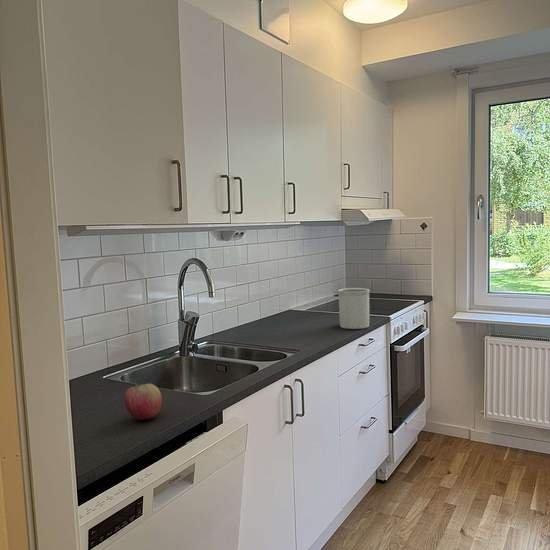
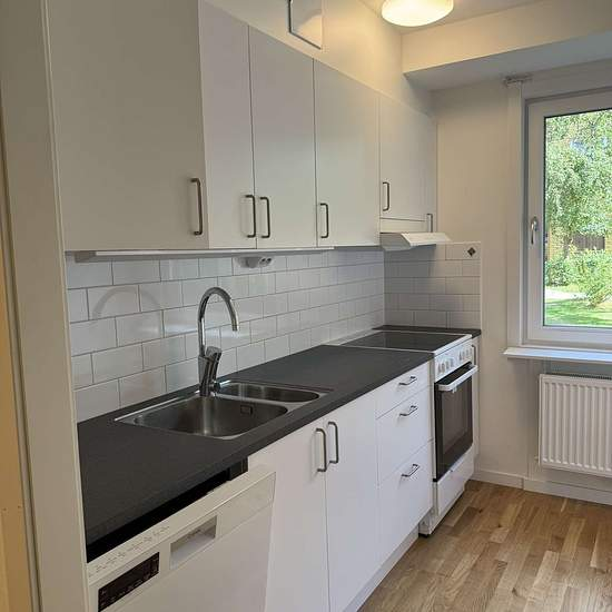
- apple [124,381,163,421]
- utensil holder [337,287,371,330]
